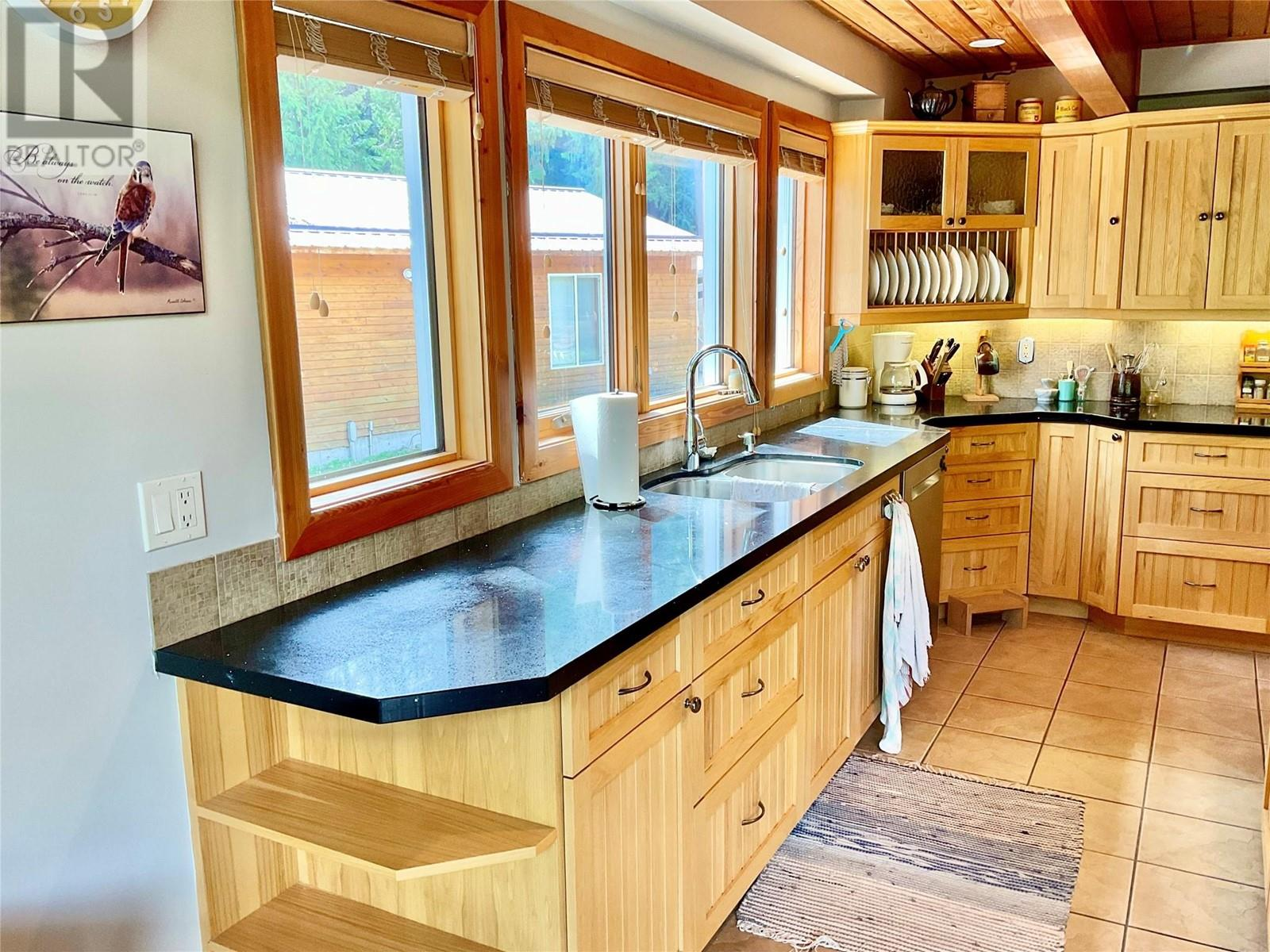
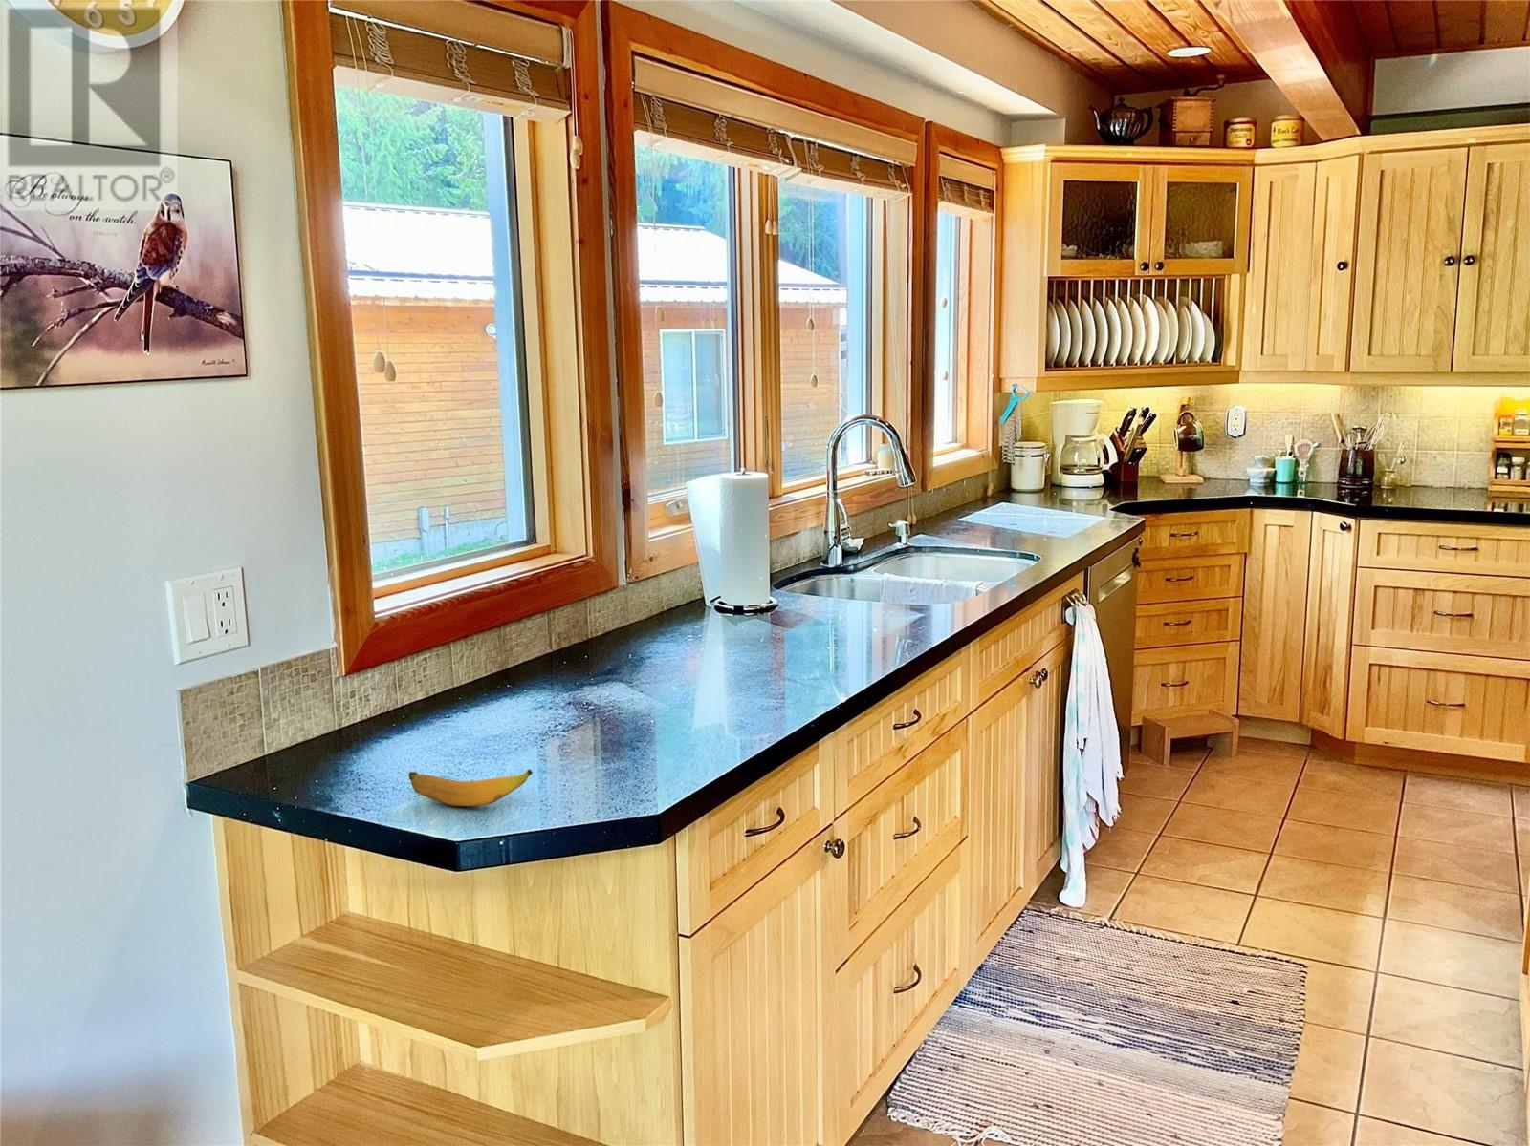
+ banana [408,769,534,807]
